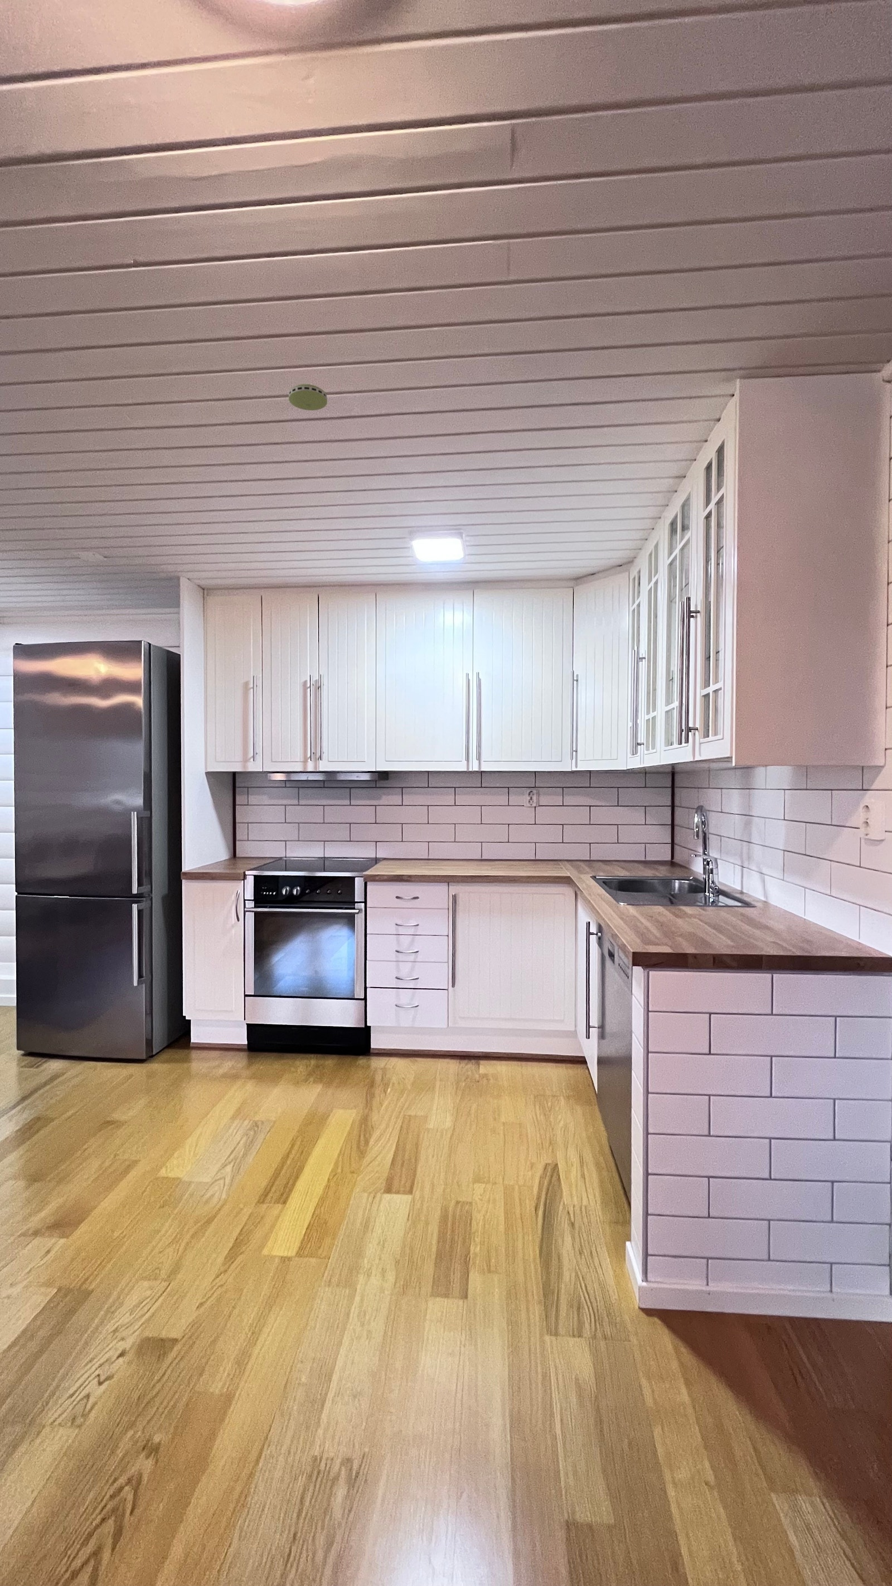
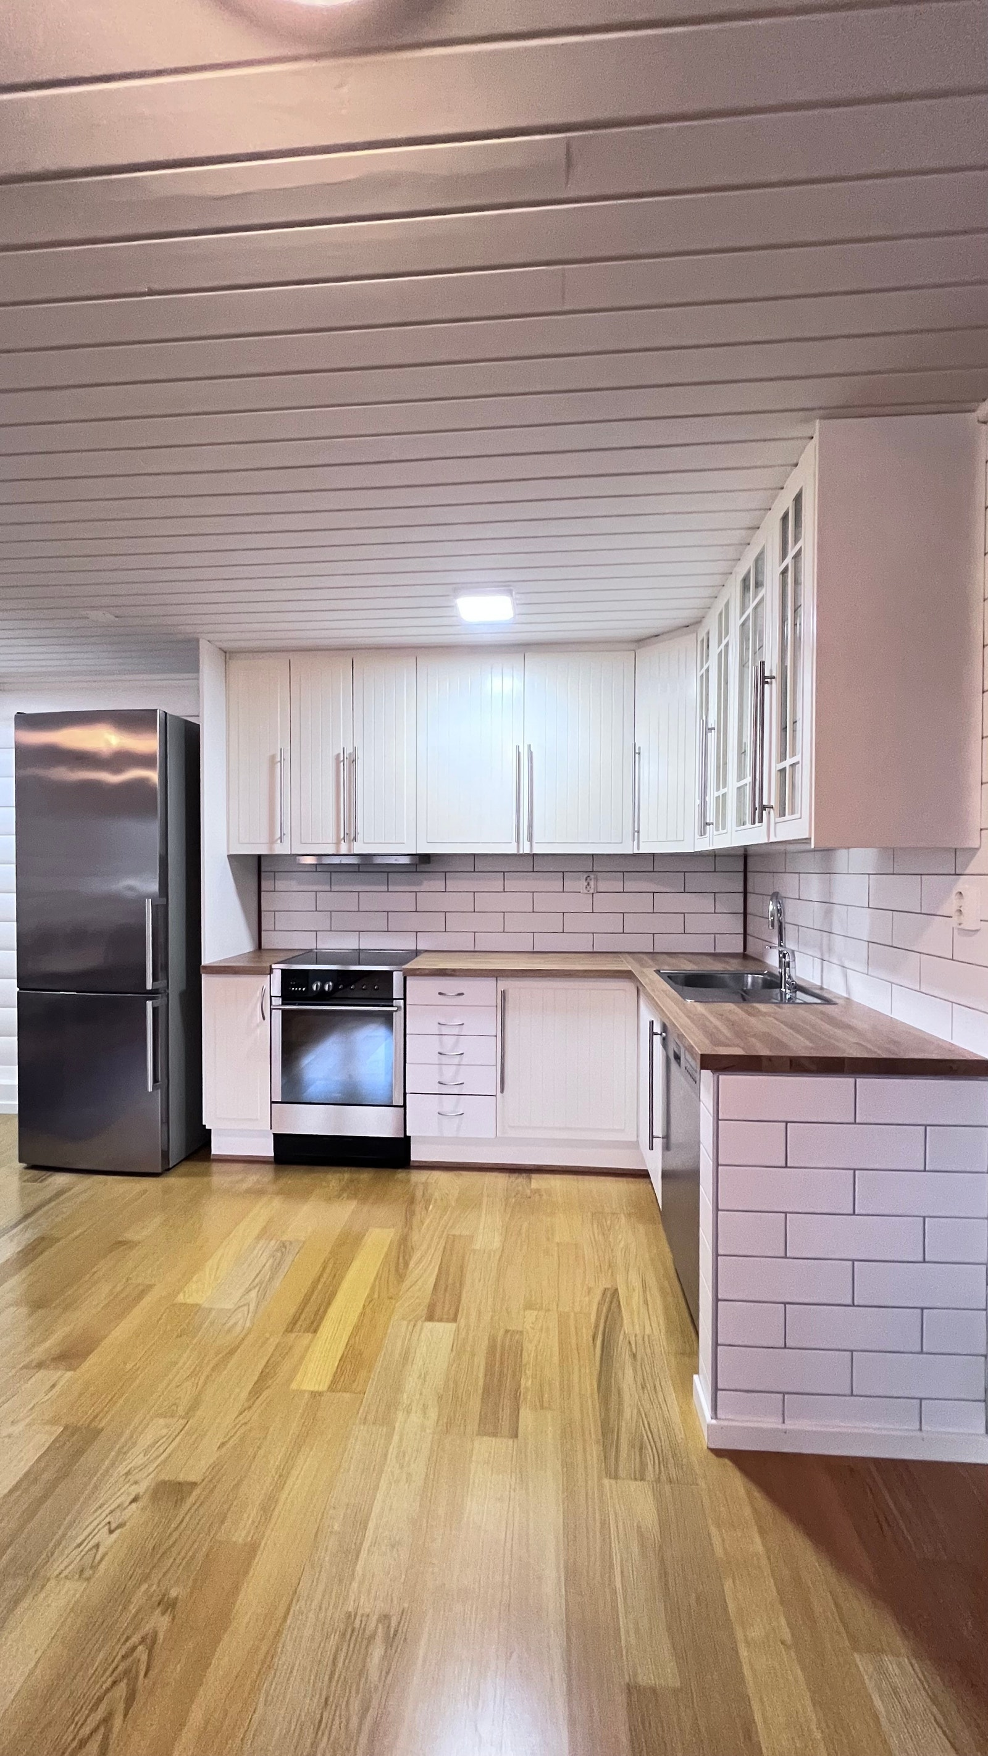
- smoke detector [289,383,328,411]
